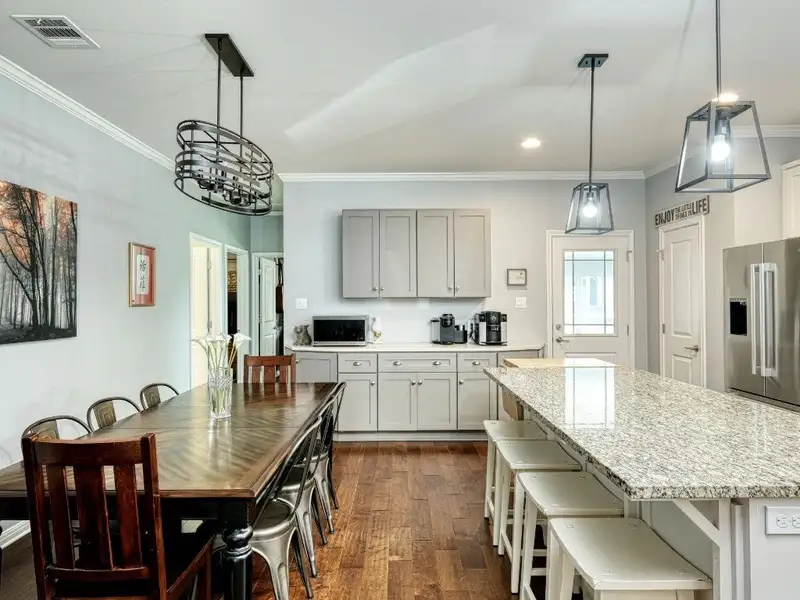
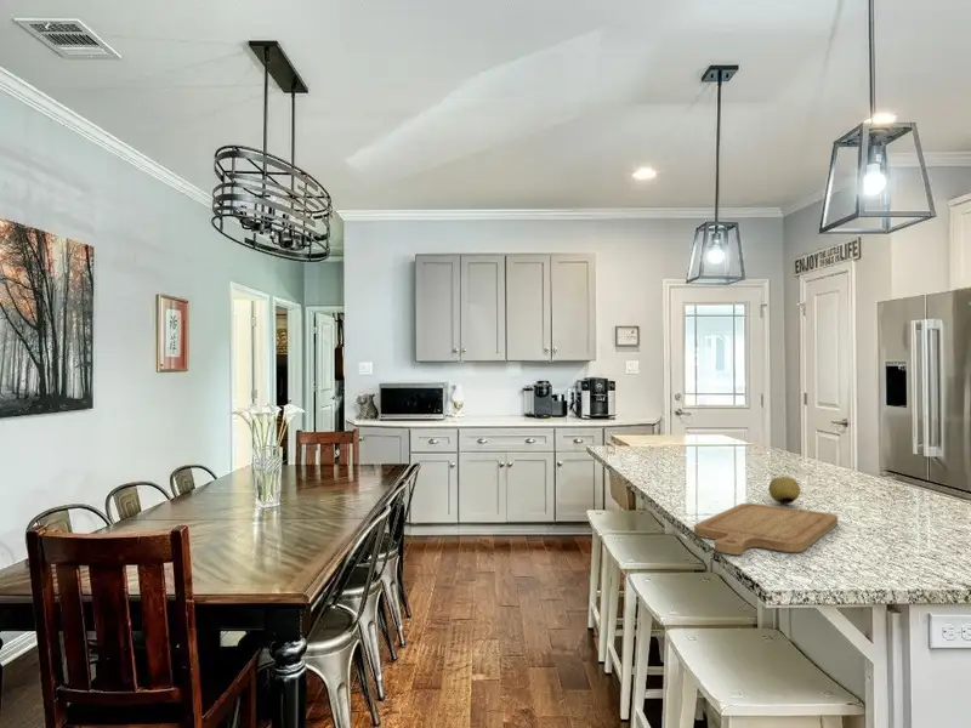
+ fruit [767,476,801,506]
+ chopping board [693,502,839,556]
